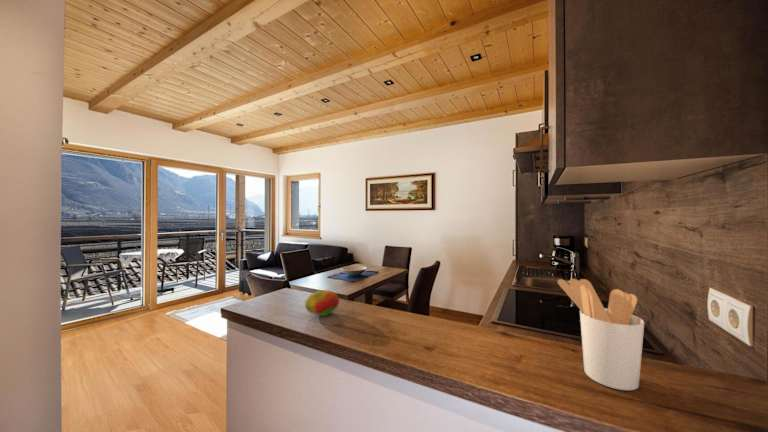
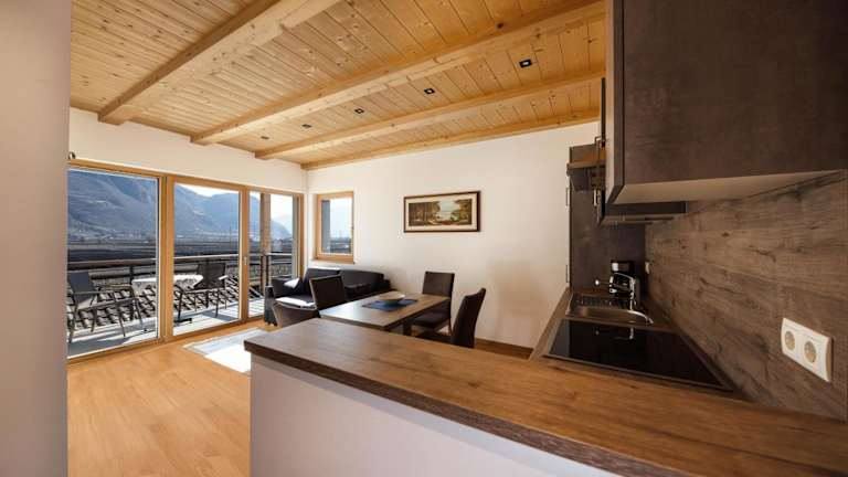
- fruit [304,289,340,317]
- utensil holder [557,278,645,391]
